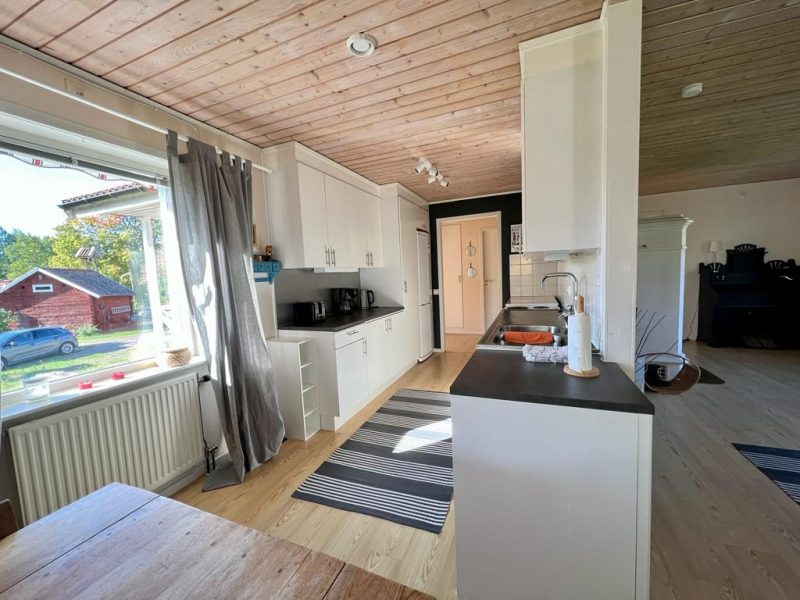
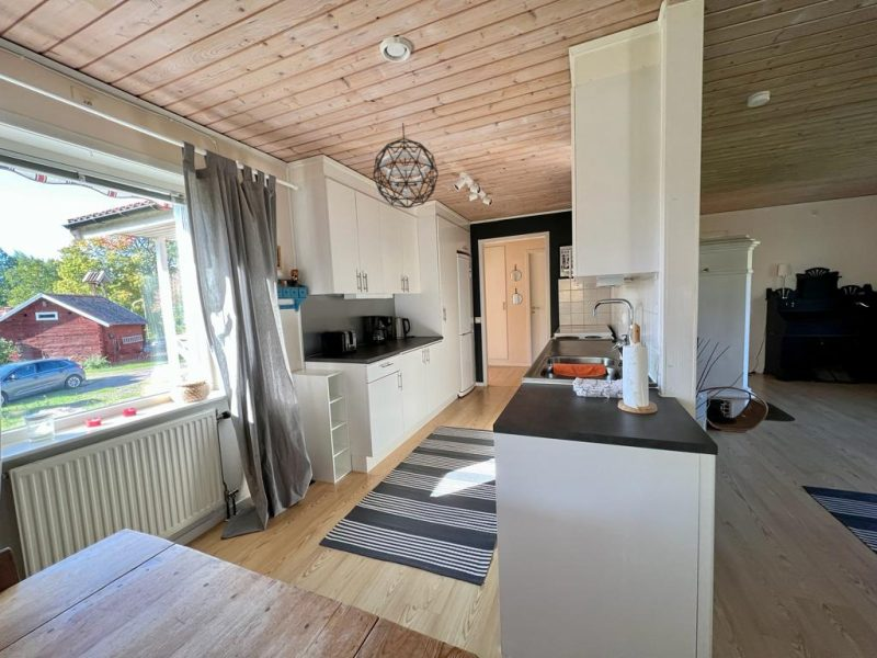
+ pendant light [372,122,440,209]
